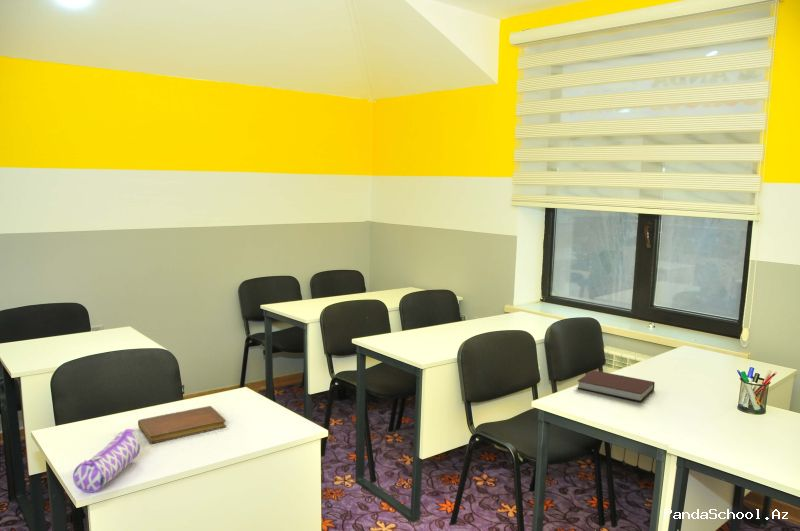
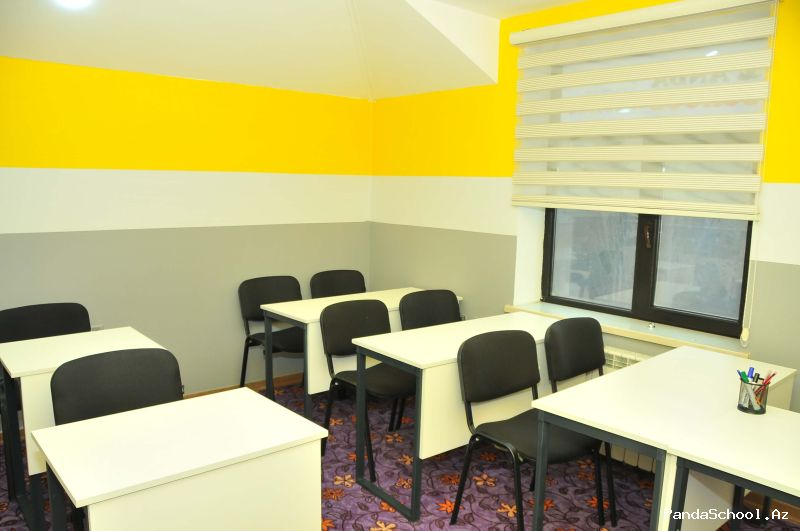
- notebook [137,405,227,444]
- pencil case [72,428,141,493]
- notebook [576,369,656,403]
